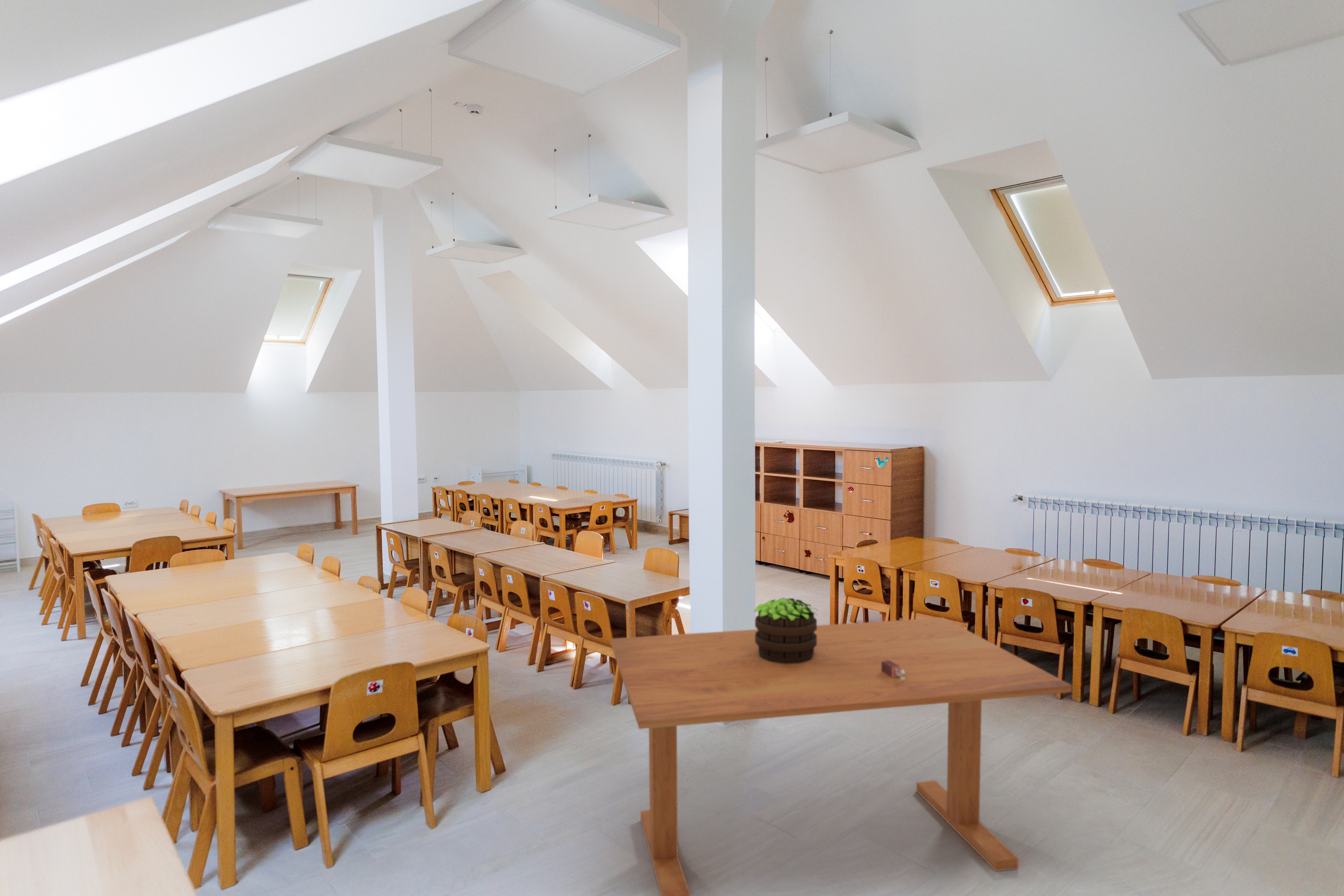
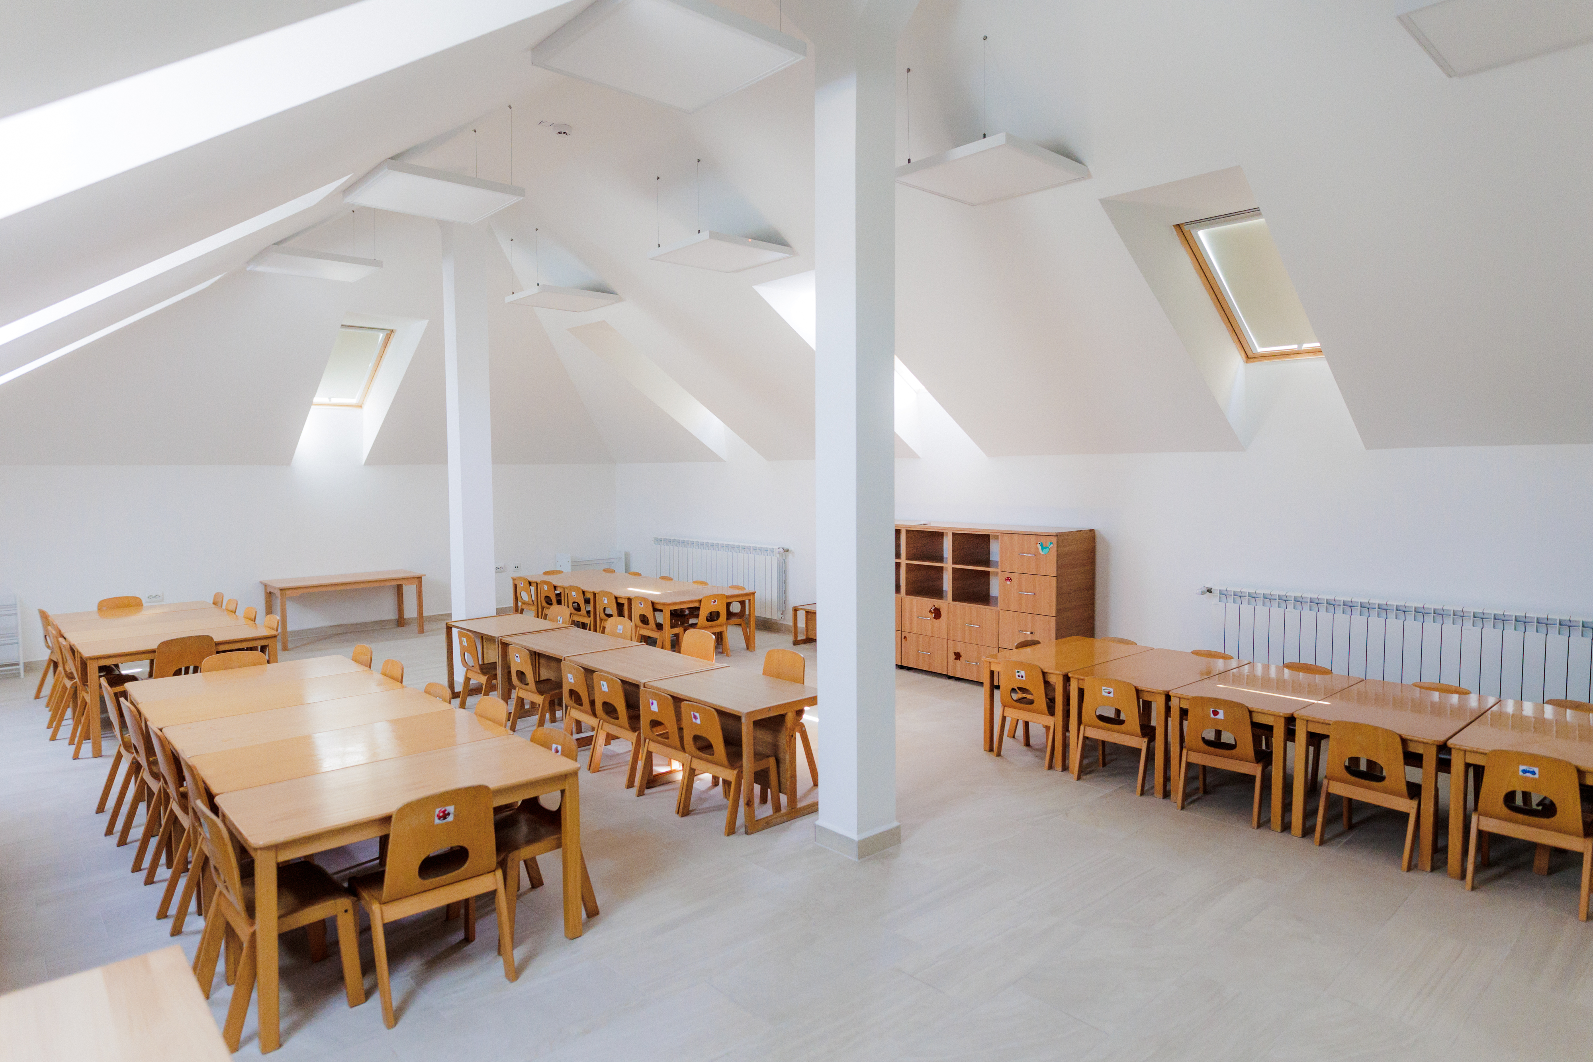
- dining table [610,617,1072,896]
- toy blocks [881,660,905,681]
- potted plant [753,597,818,664]
